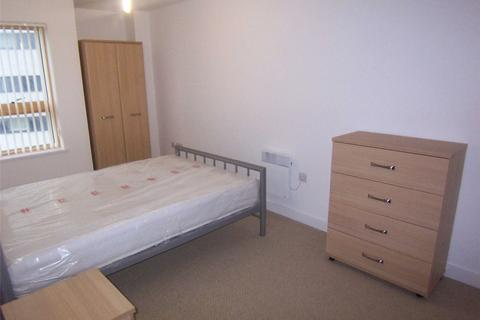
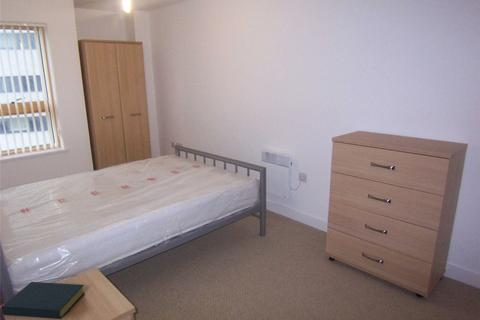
+ hardback book [0,281,86,320]
